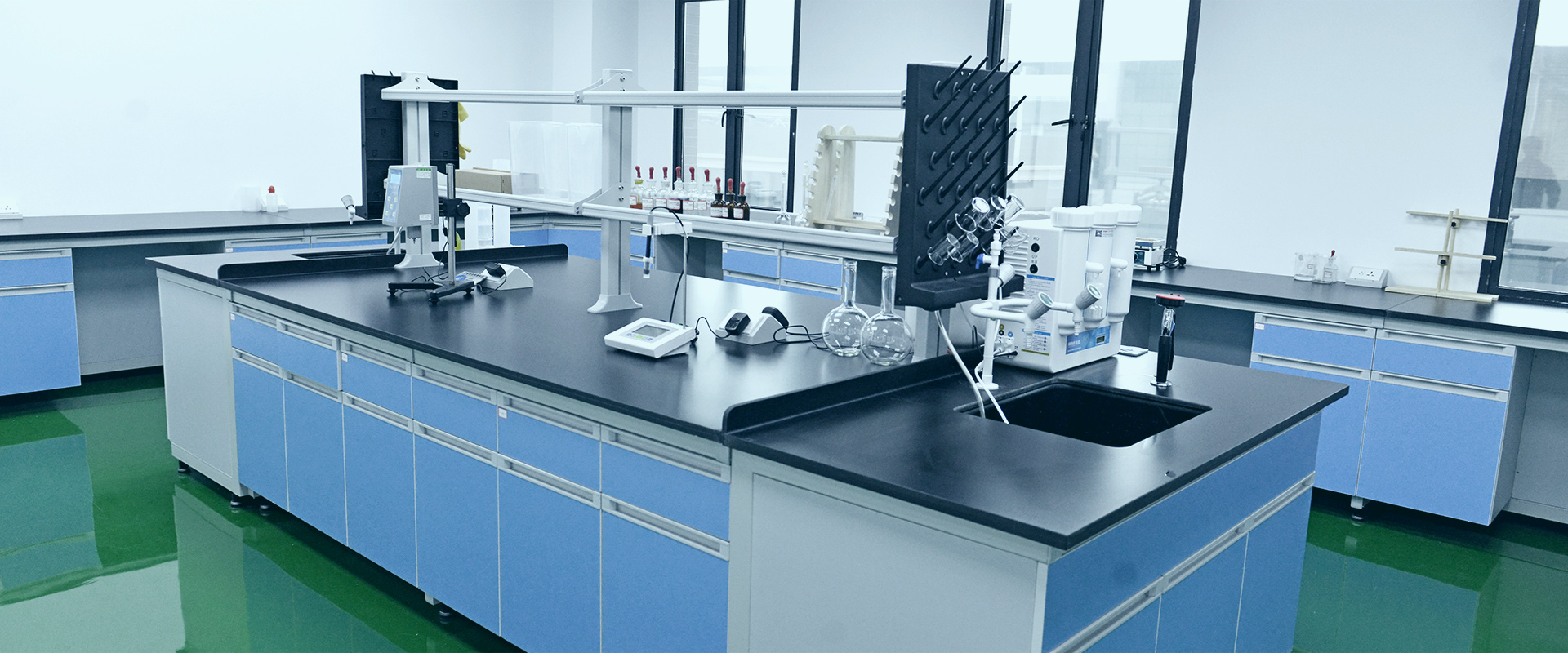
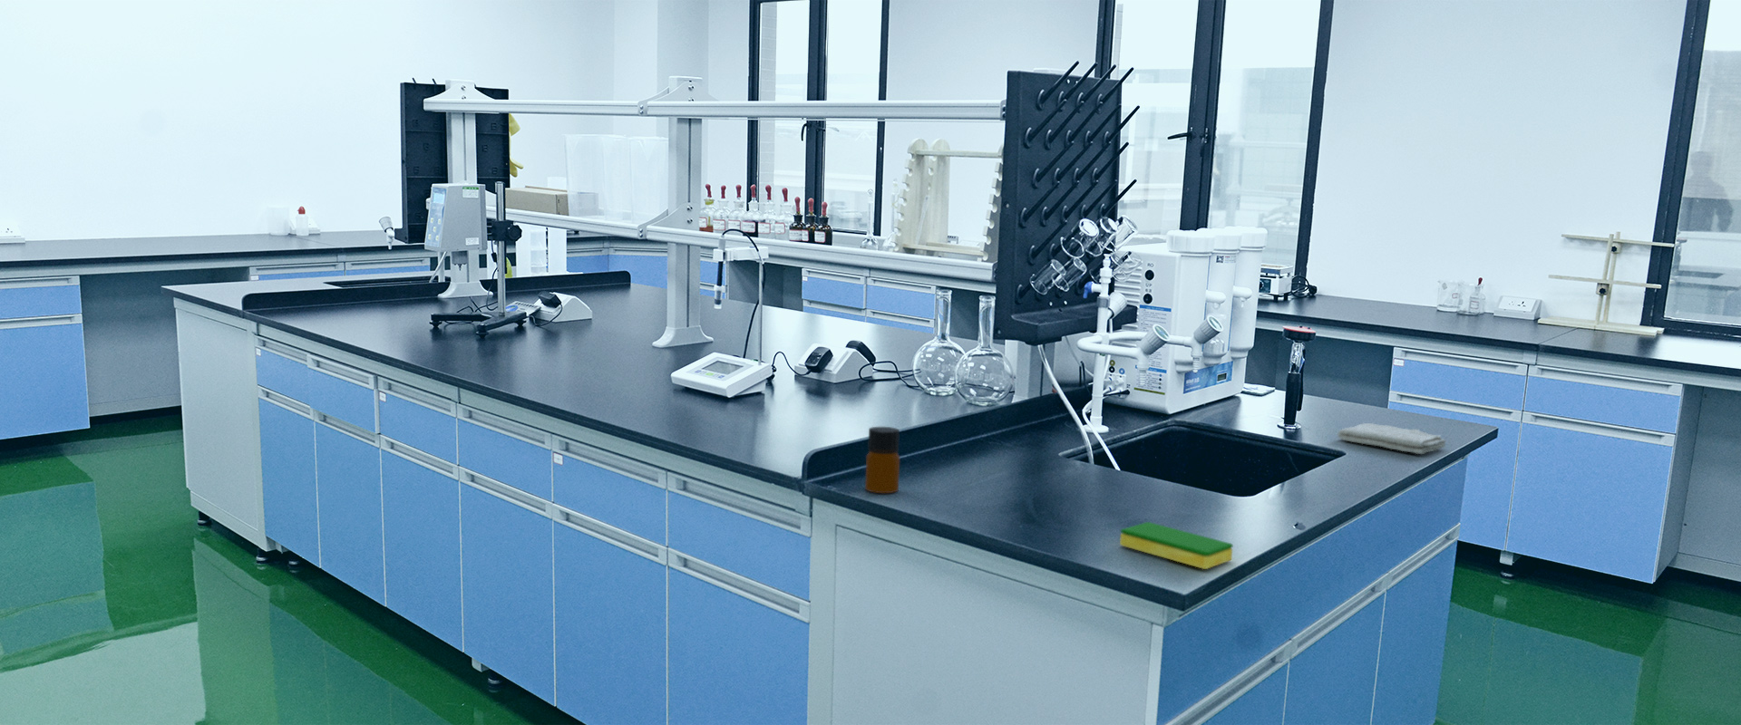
+ washcloth [1337,422,1447,455]
+ bottle [864,426,900,494]
+ dish sponge [1119,521,1234,570]
